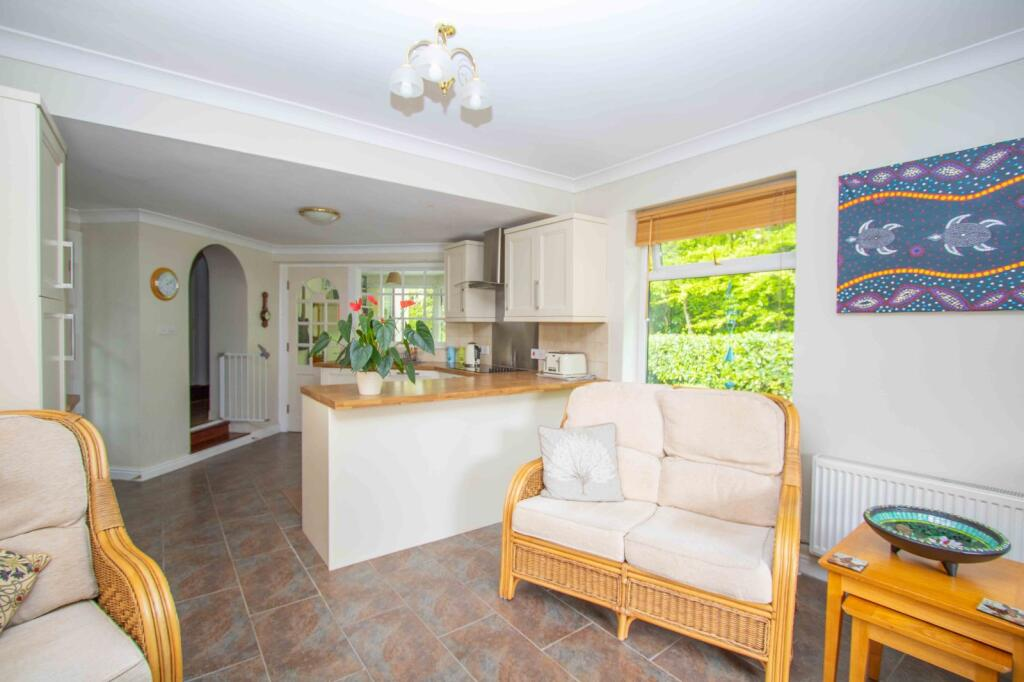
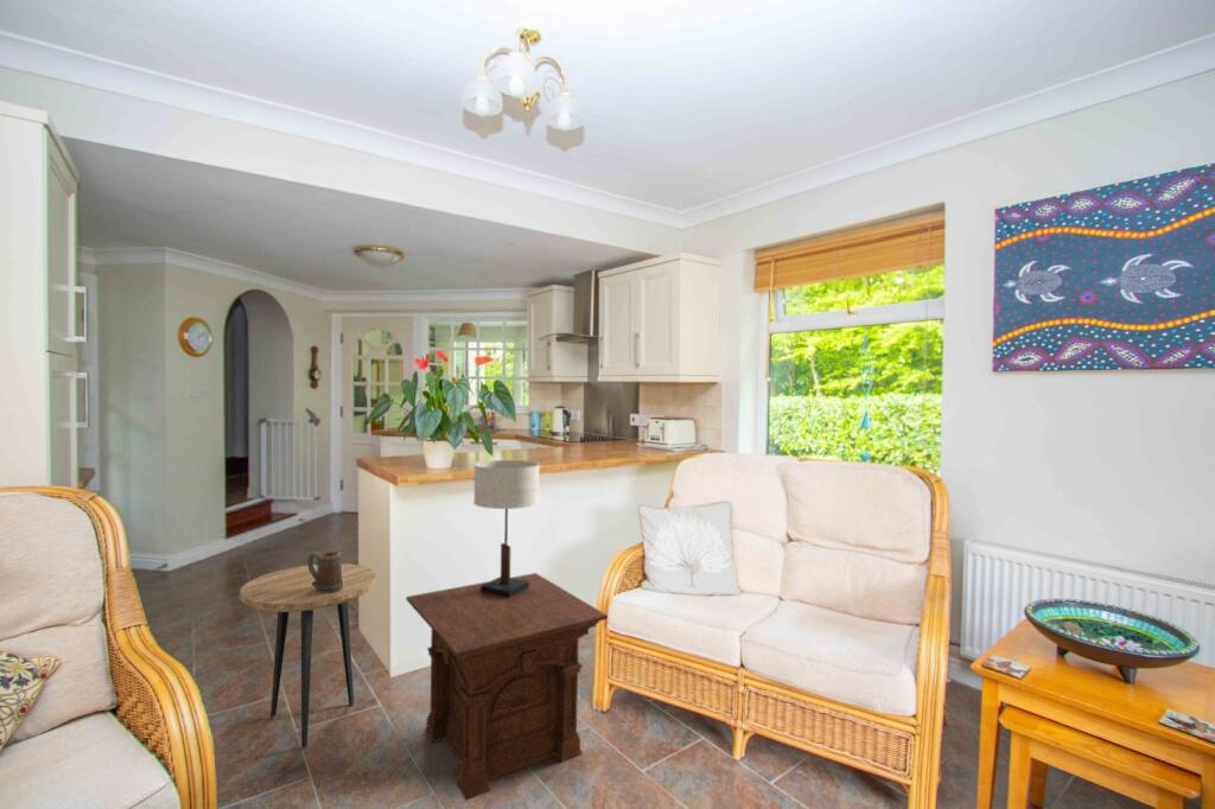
+ side table [405,572,609,802]
+ side table [238,562,379,749]
+ table lamp [472,459,541,598]
+ mug [306,550,343,594]
